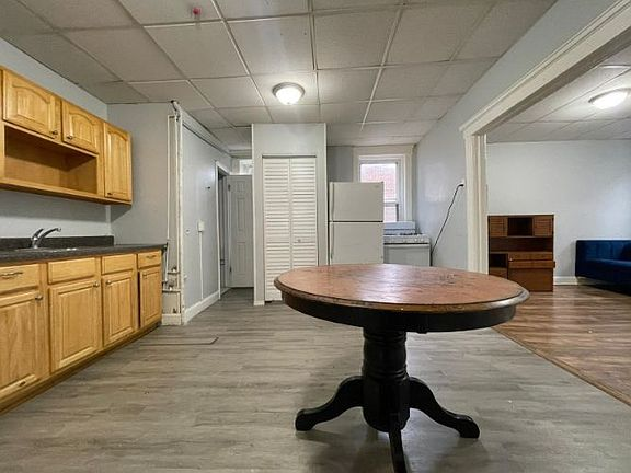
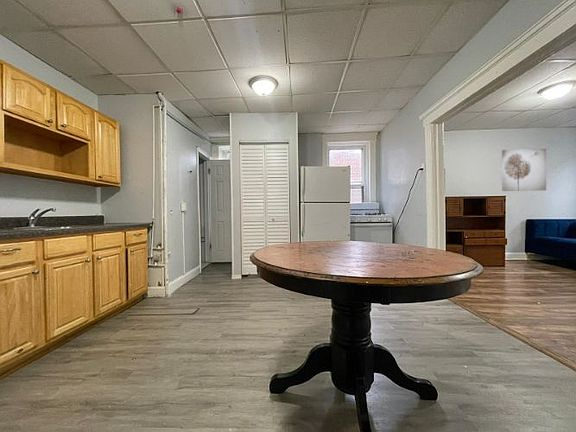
+ wall art [501,148,547,192]
